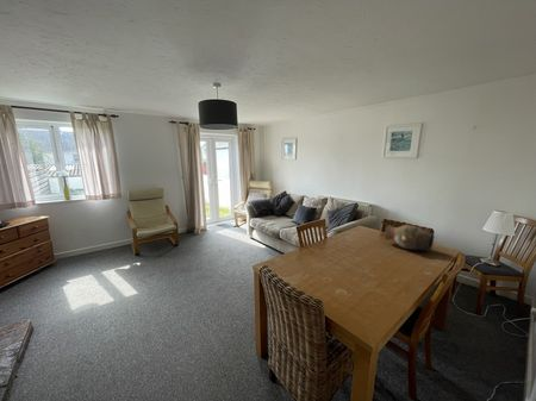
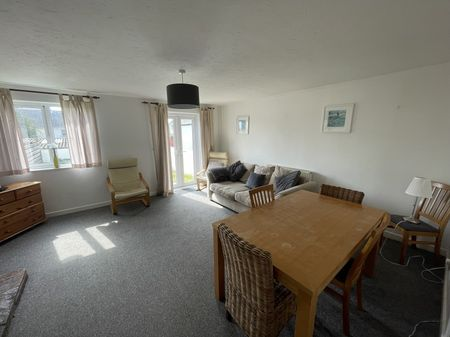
- vase [384,224,435,251]
